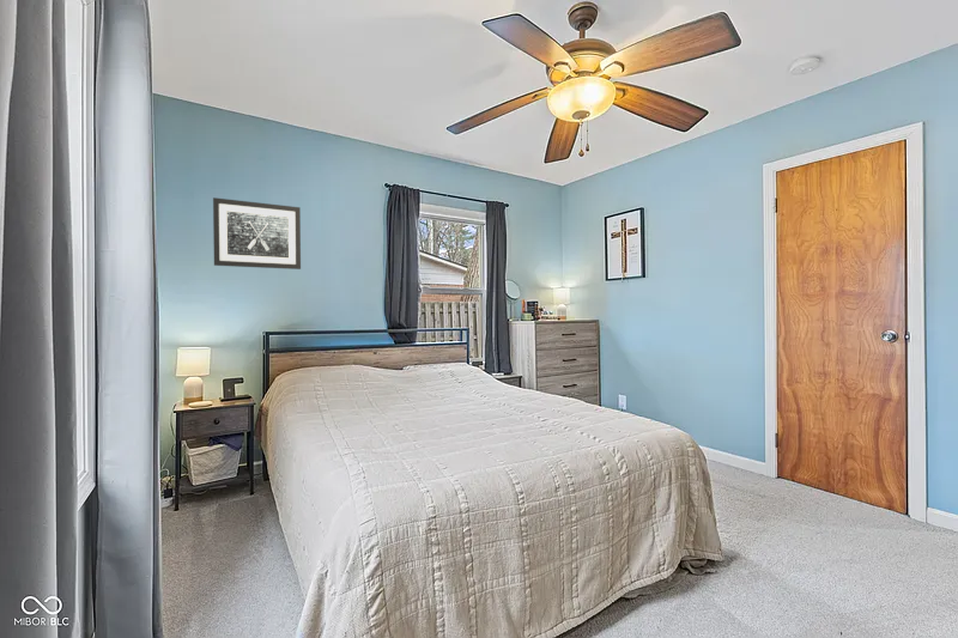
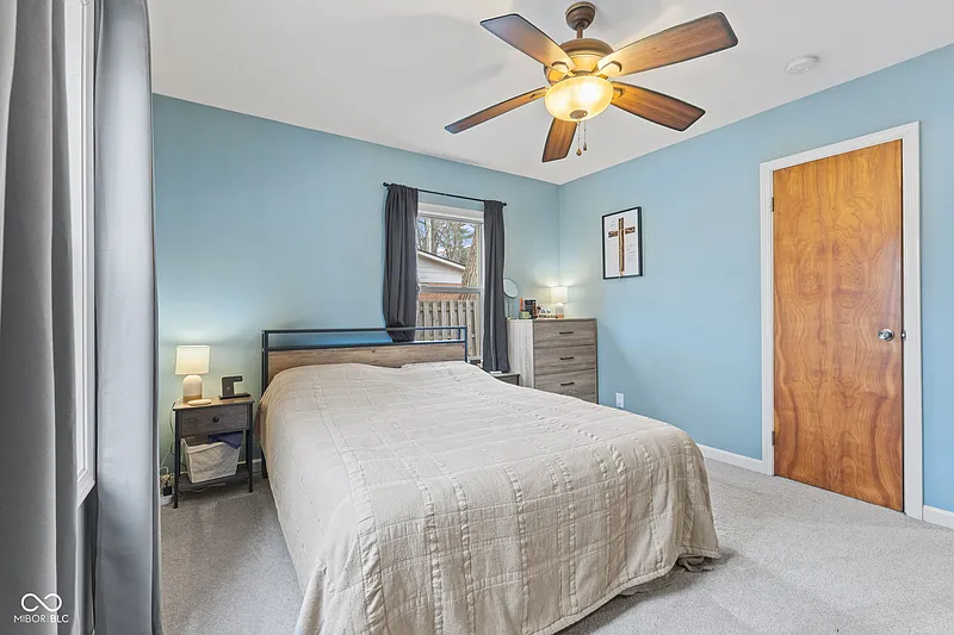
- wall art [212,196,302,271]
